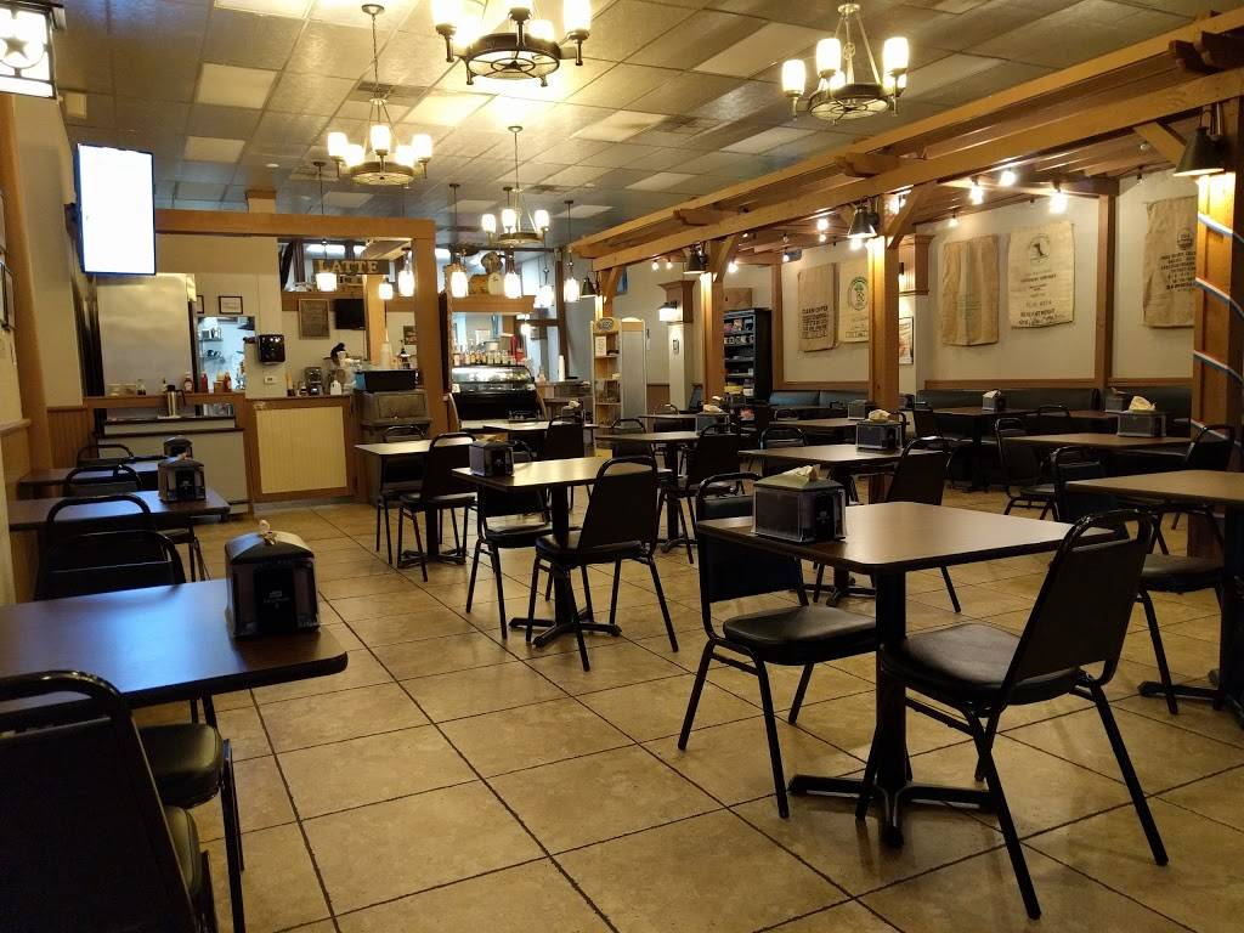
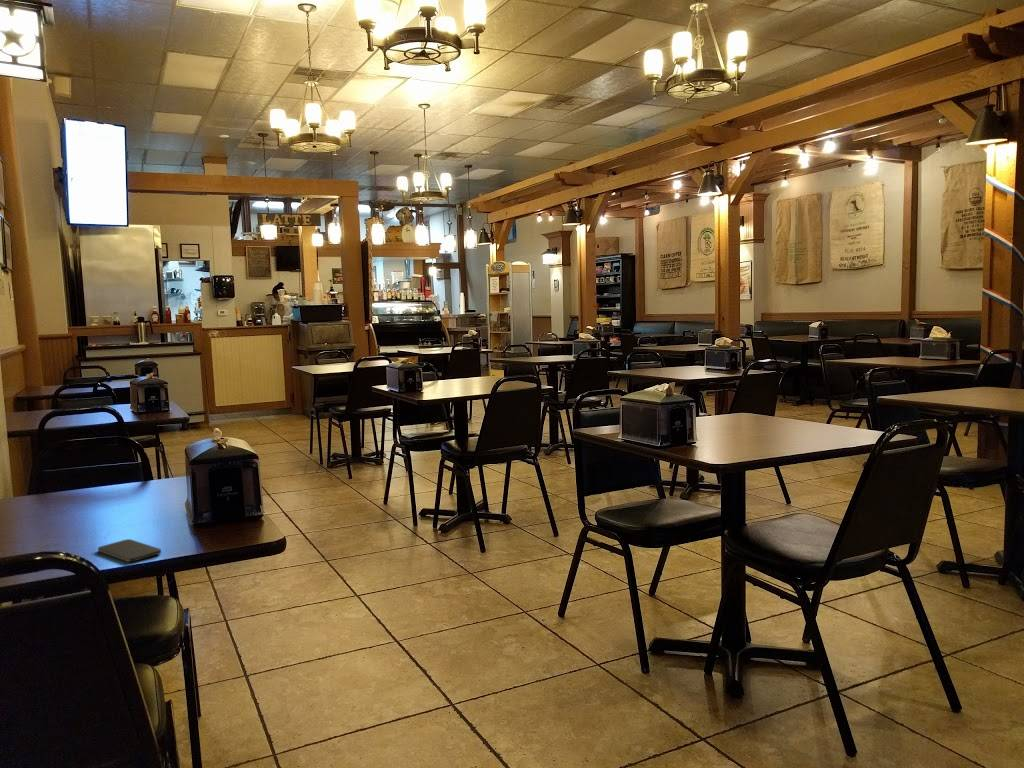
+ smartphone [97,538,162,563]
